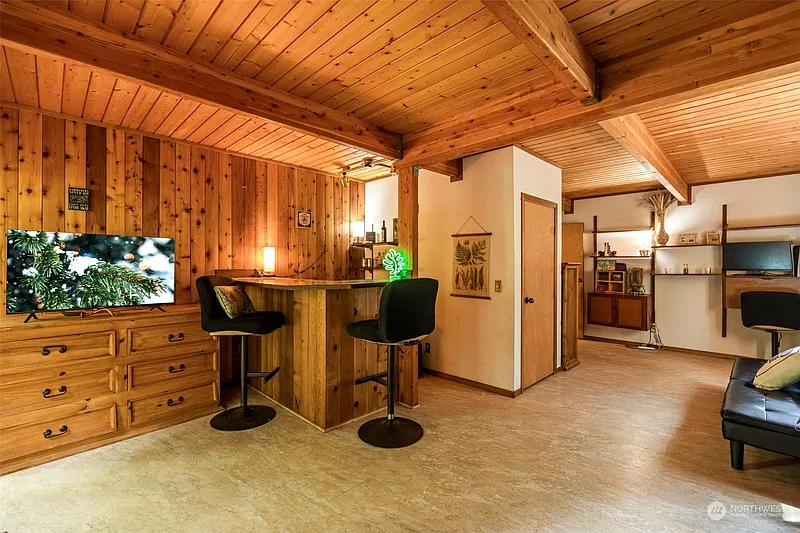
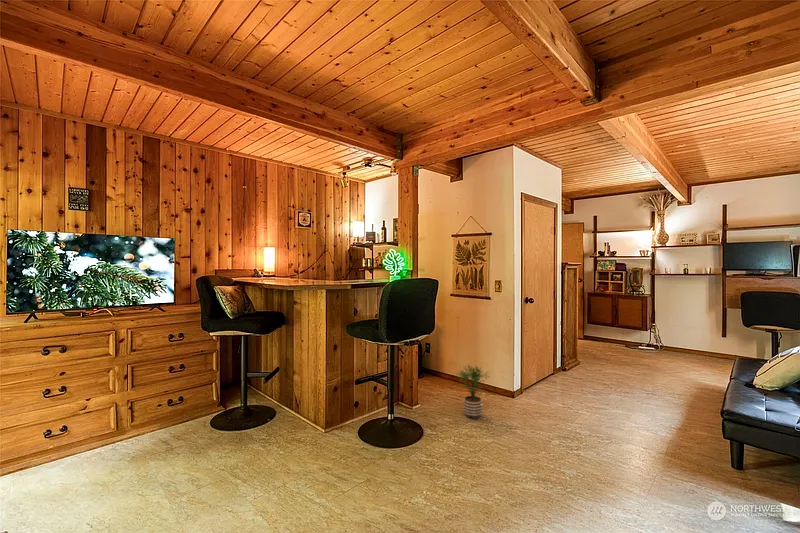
+ potted plant [454,363,490,420]
